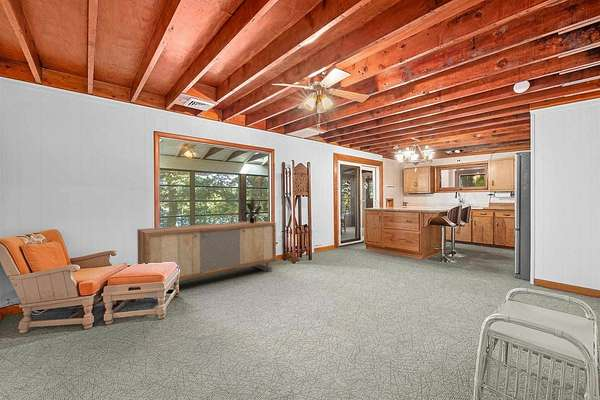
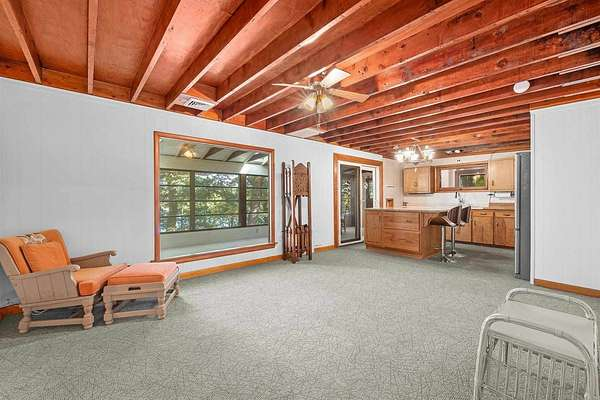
- potted plant [241,198,263,223]
- sideboard [136,220,277,282]
